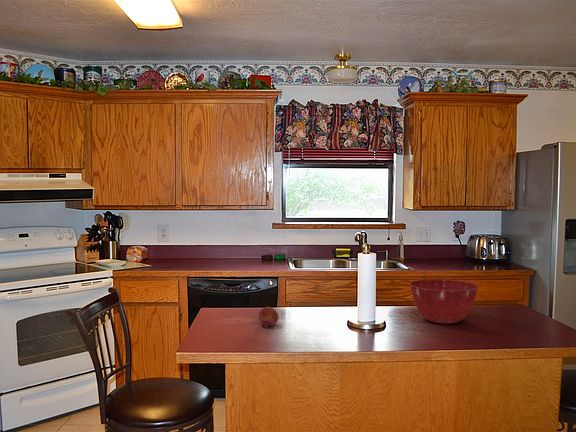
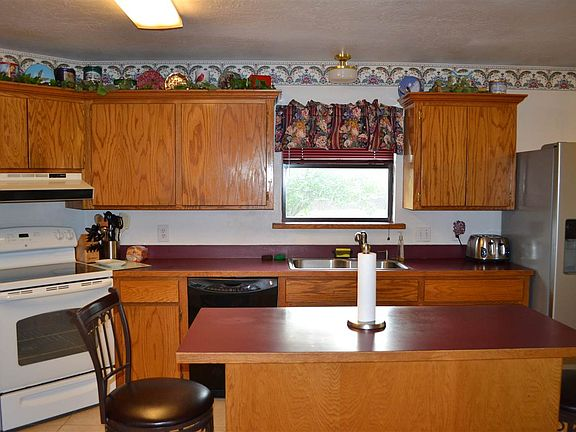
- fruit [258,306,279,329]
- mixing bowl [408,278,480,325]
